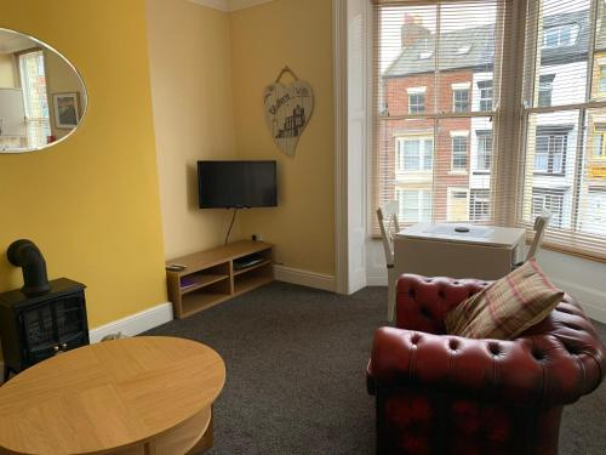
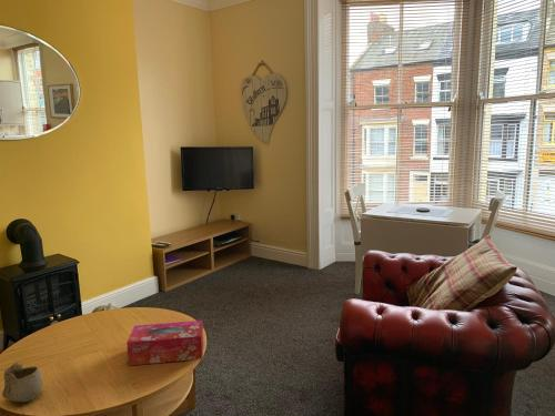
+ tissue box [125,319,204,366]
+ mug [1,362,43,403]
